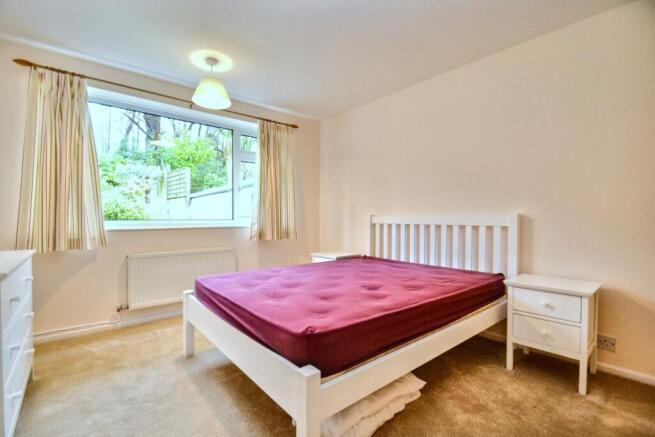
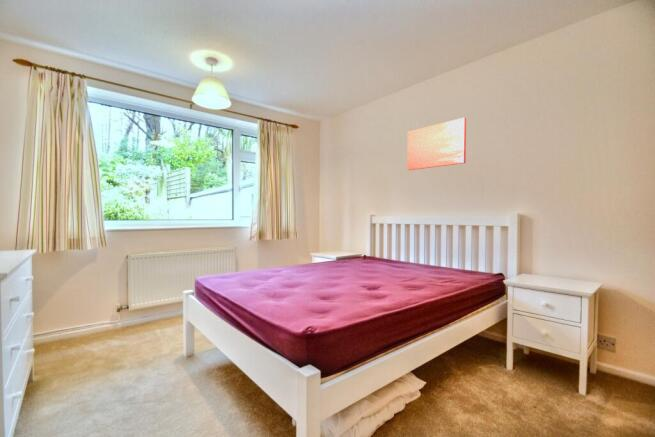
+ wall art [406,117,467,171]
